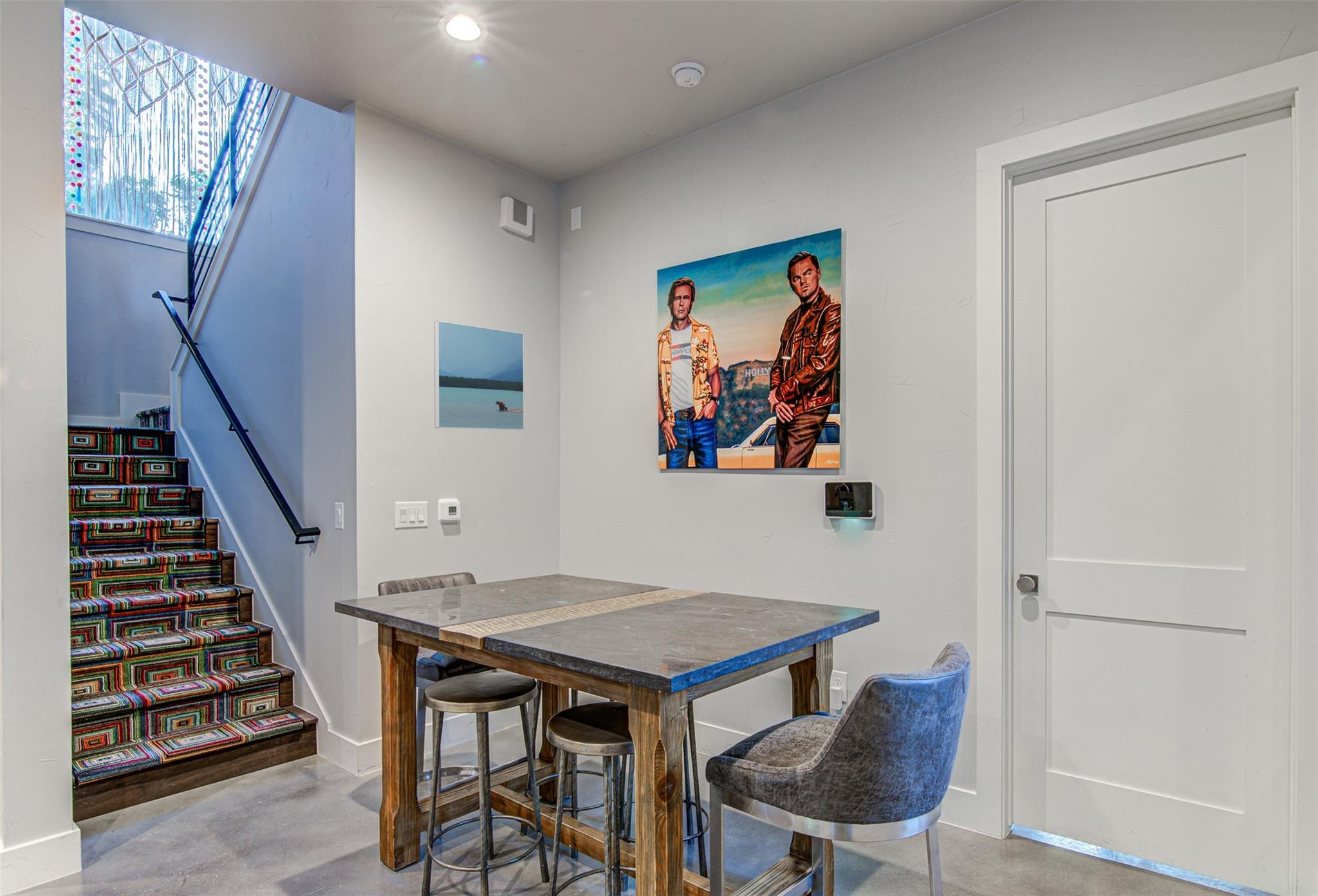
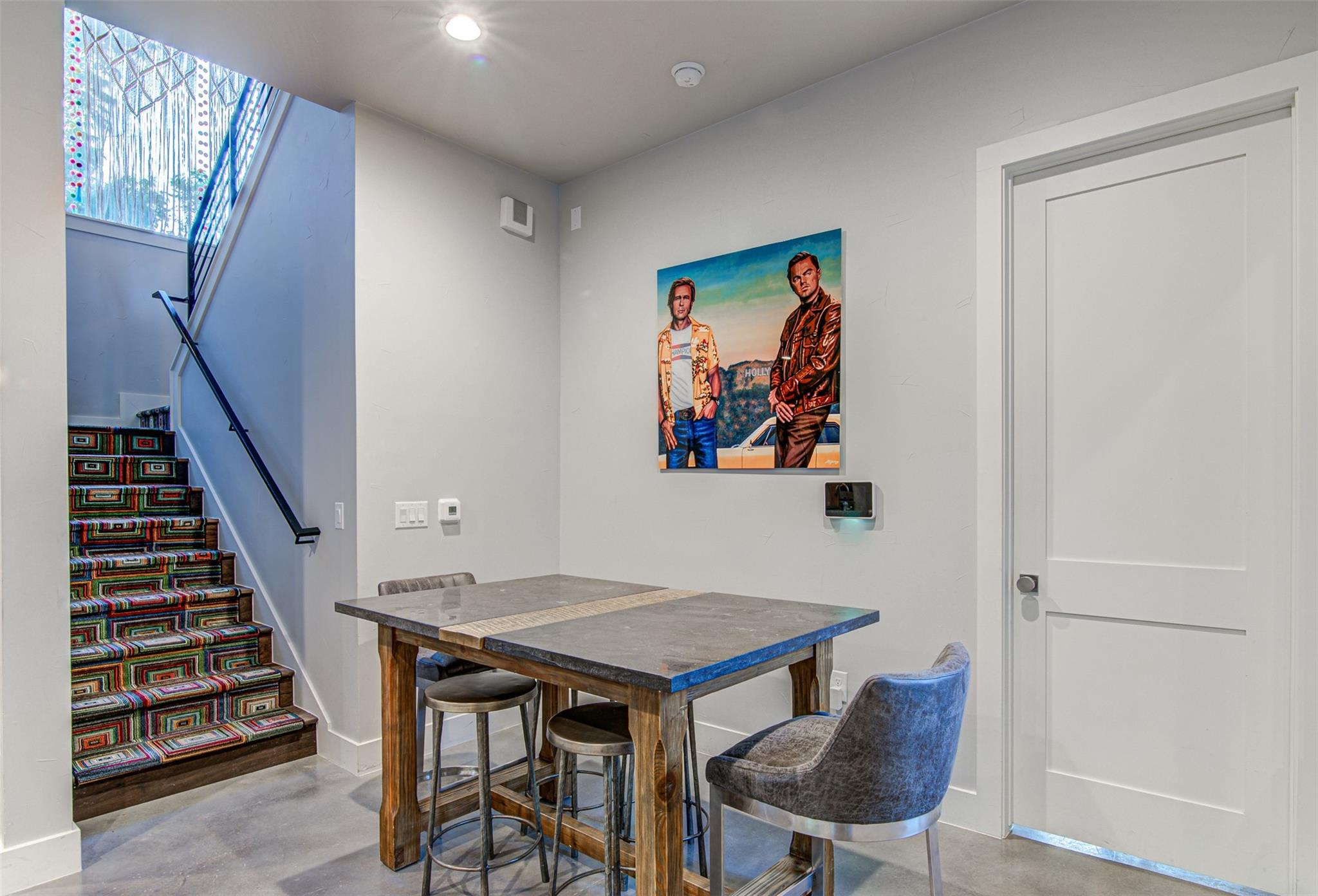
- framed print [434,320,524,431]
